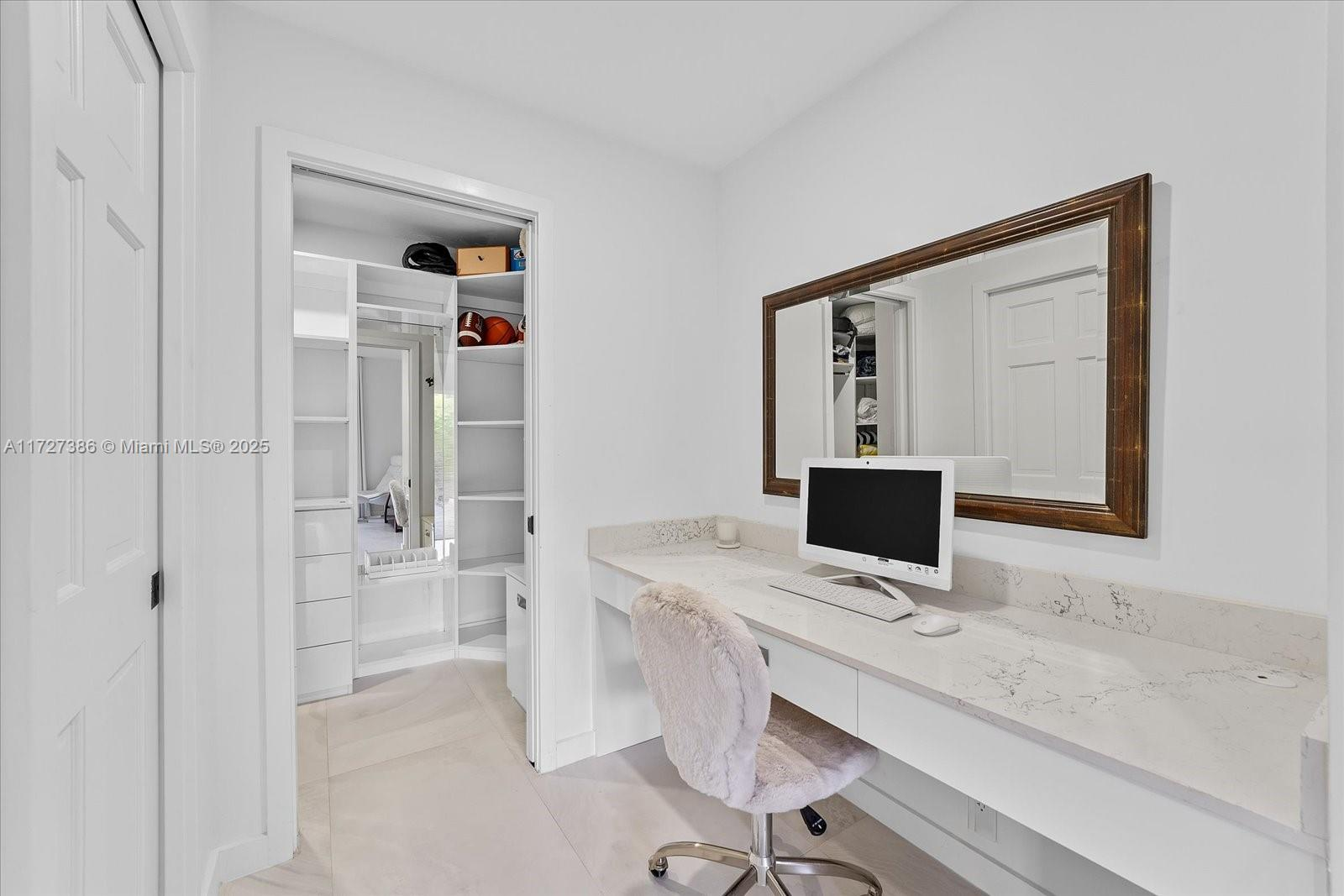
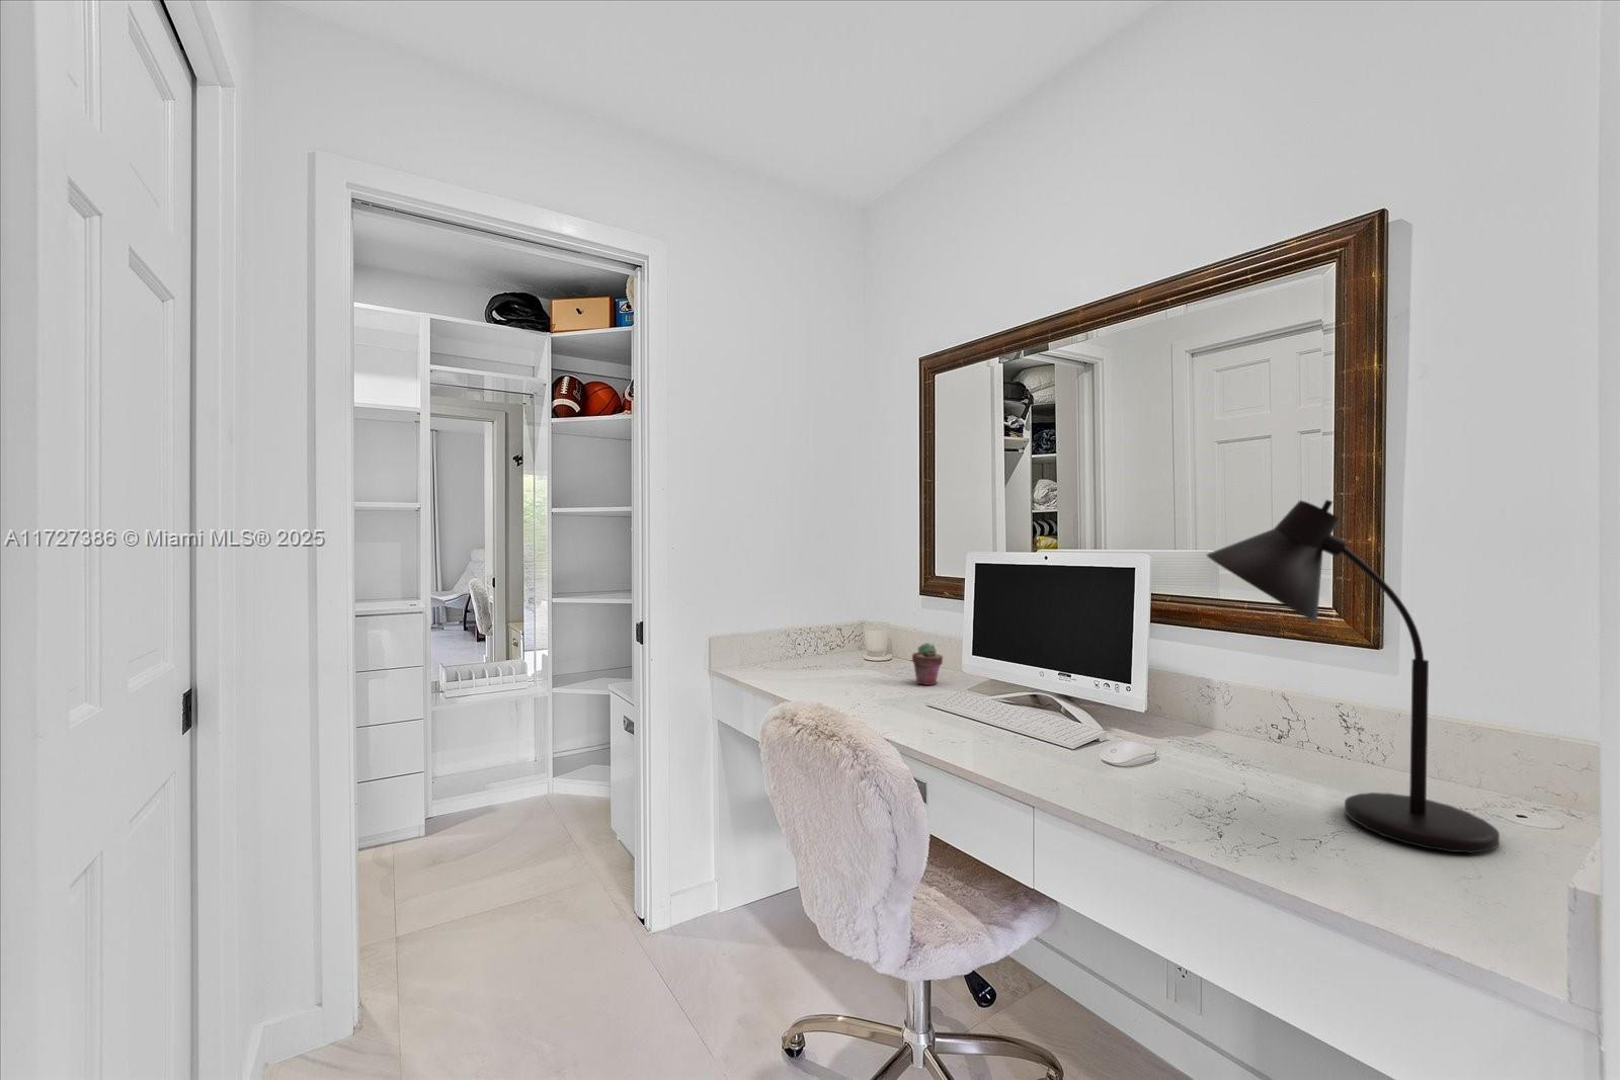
+ desk lamp [1205,499,1501,855]
+ potted succulent [911,641,944,686]
